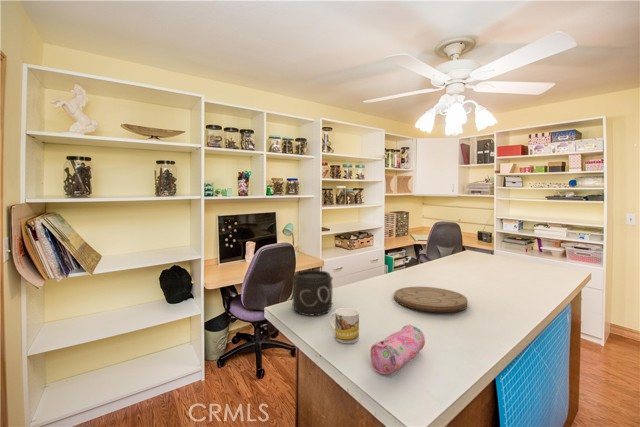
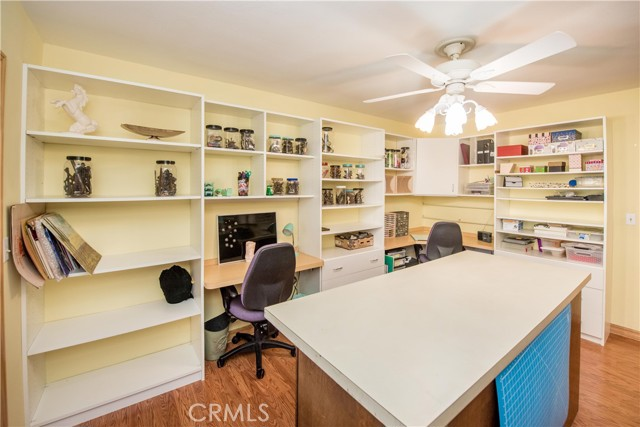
- pencil case [370,324,426,375]
- cutting board [393,286,469,313]
- mug [328,307,360,344]
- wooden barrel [291,269,334,317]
